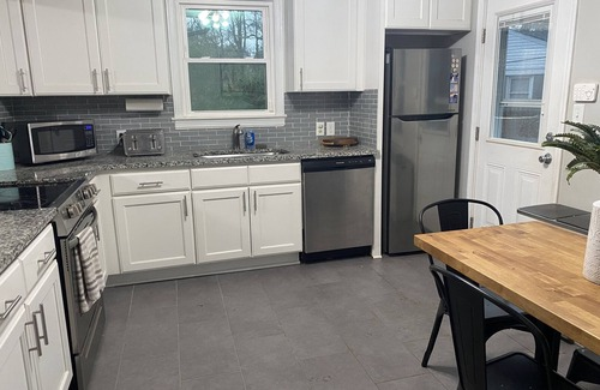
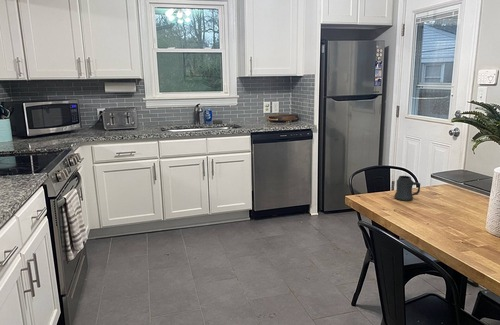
+ mug [393,175,421,202]
